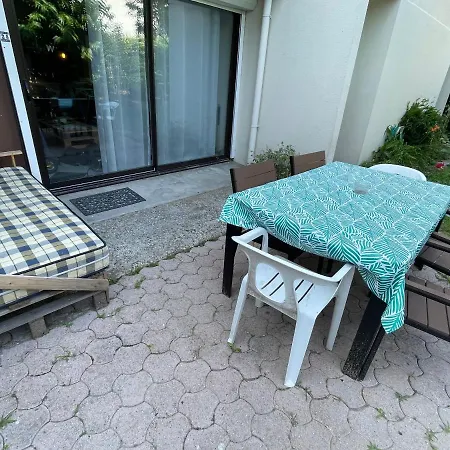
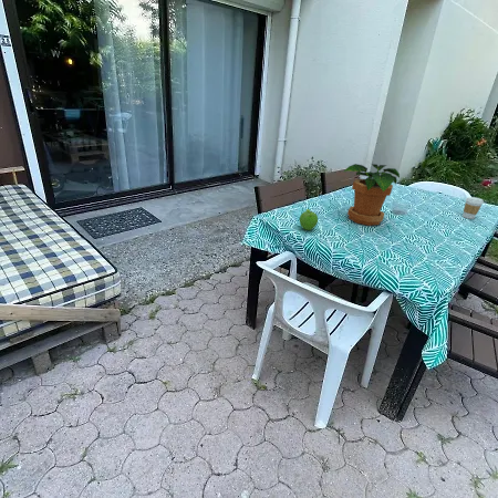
+ coffee cup [461,196,485,220]
+ fruit [299,208,319,231]
+ potted plant [343,163,401,227]
